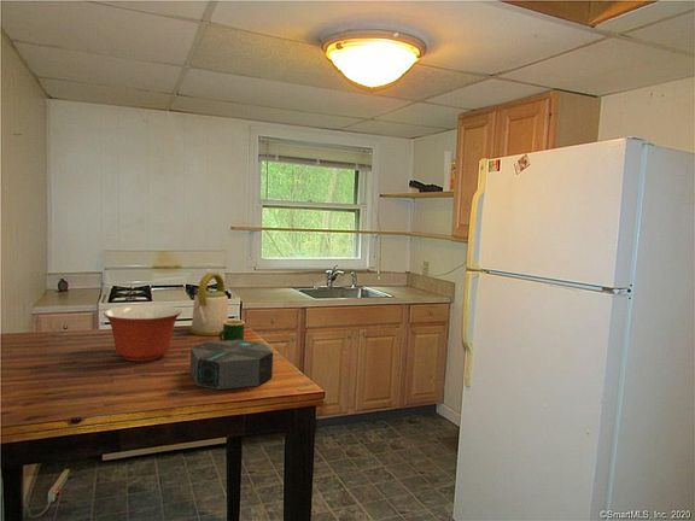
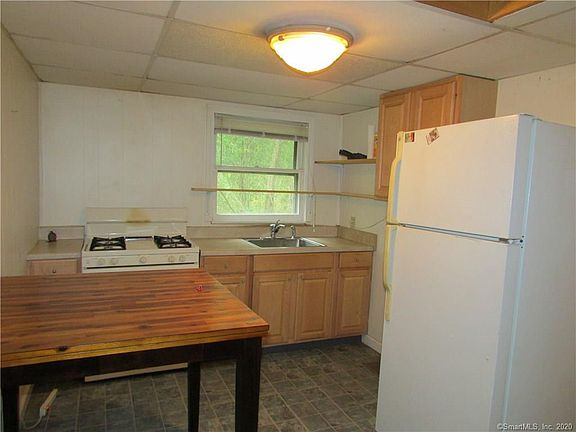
- kettle [188,271,229,336]
- speaker [189,339,274,391]
- mixing bowl [103,304,182,362]
- mug [217,318,246,341]
